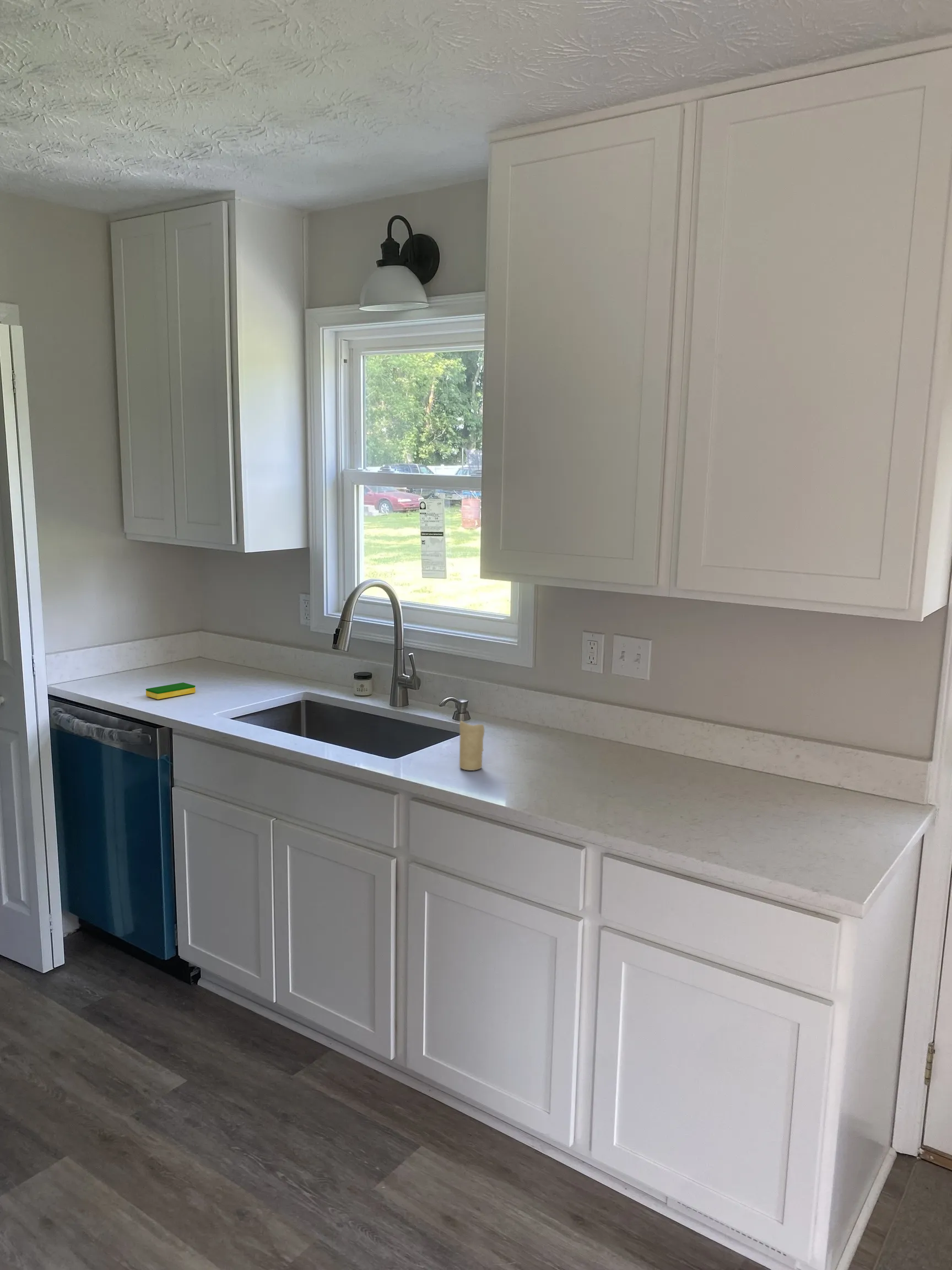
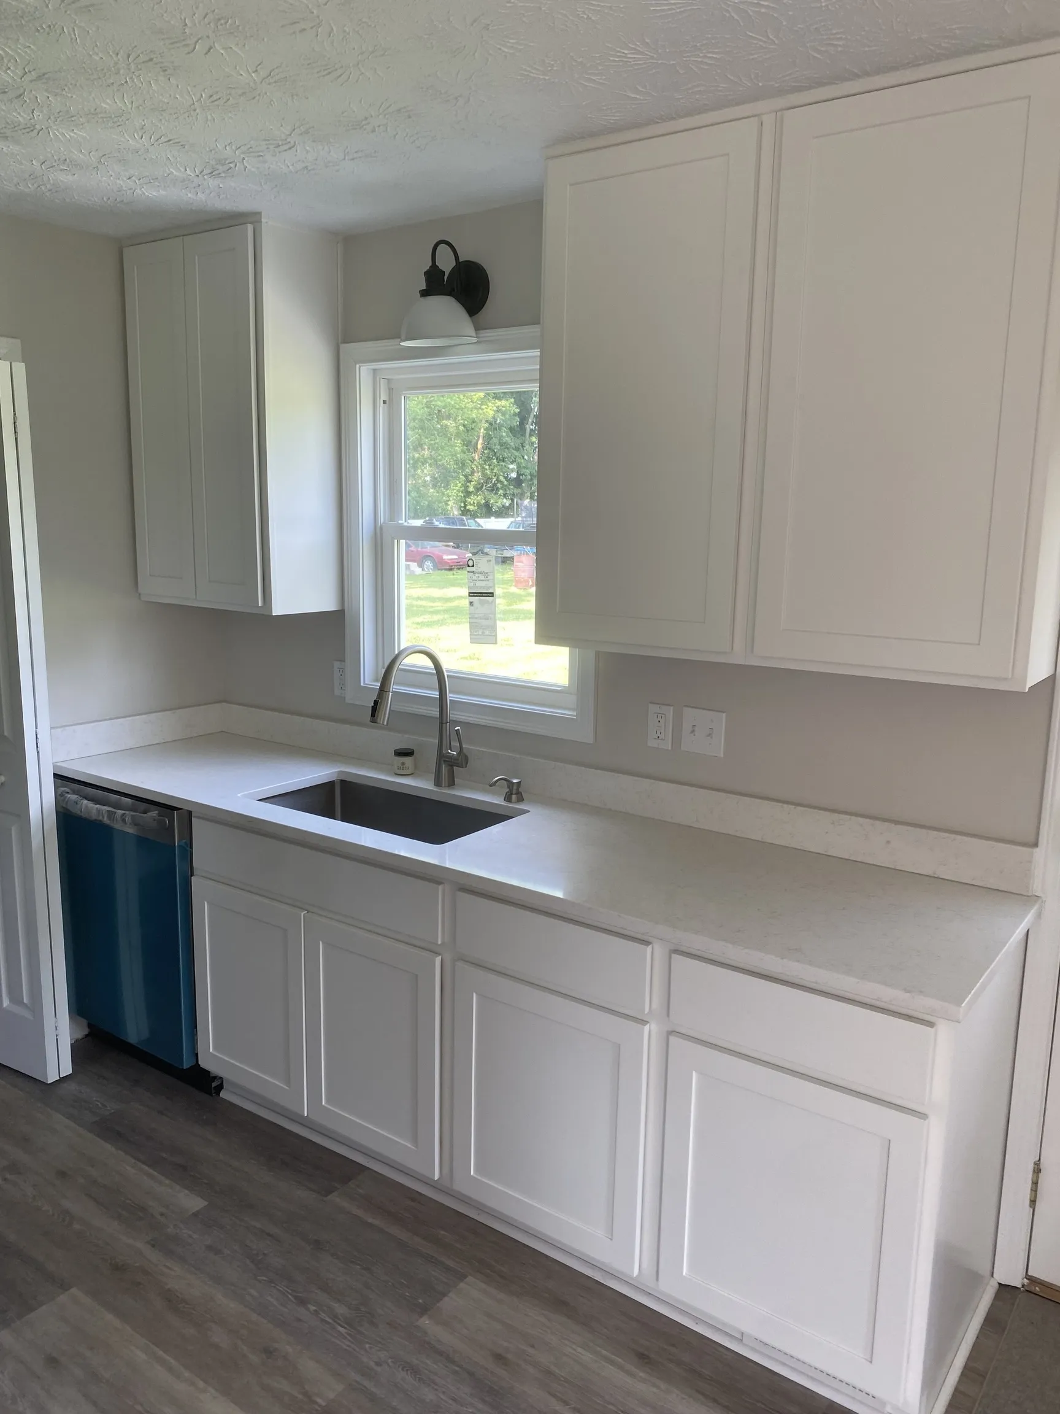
- dish sponge [145,682,196,700]
- candle [459,720,485,771]
